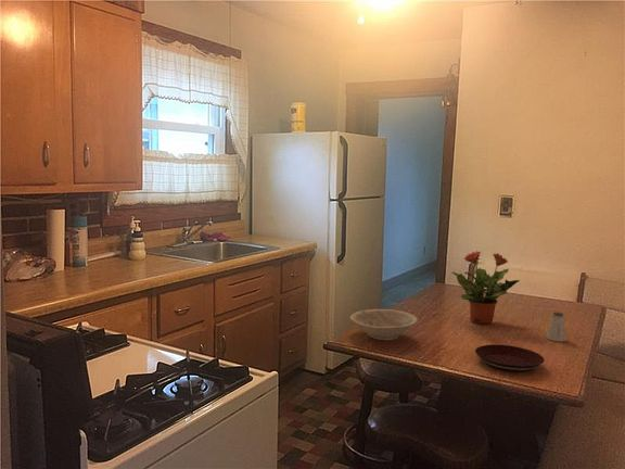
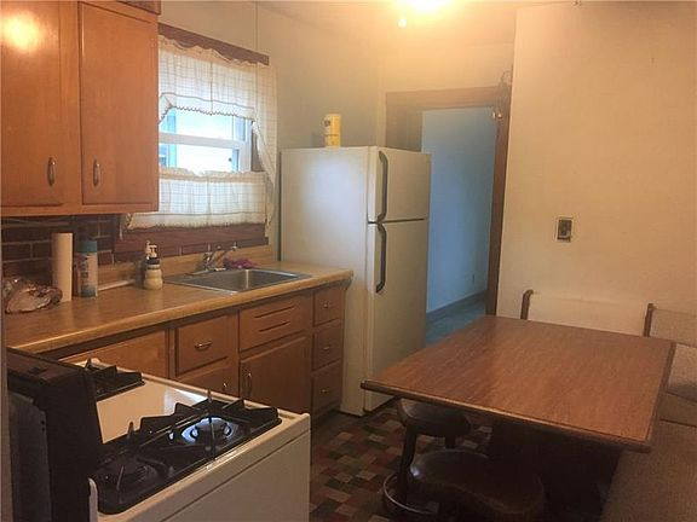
- potted plant [451,250,521,326]
- saltshaker [545,310,567,343]
- bowl [349,308,419,341]
- plate [474,343,546,372]
